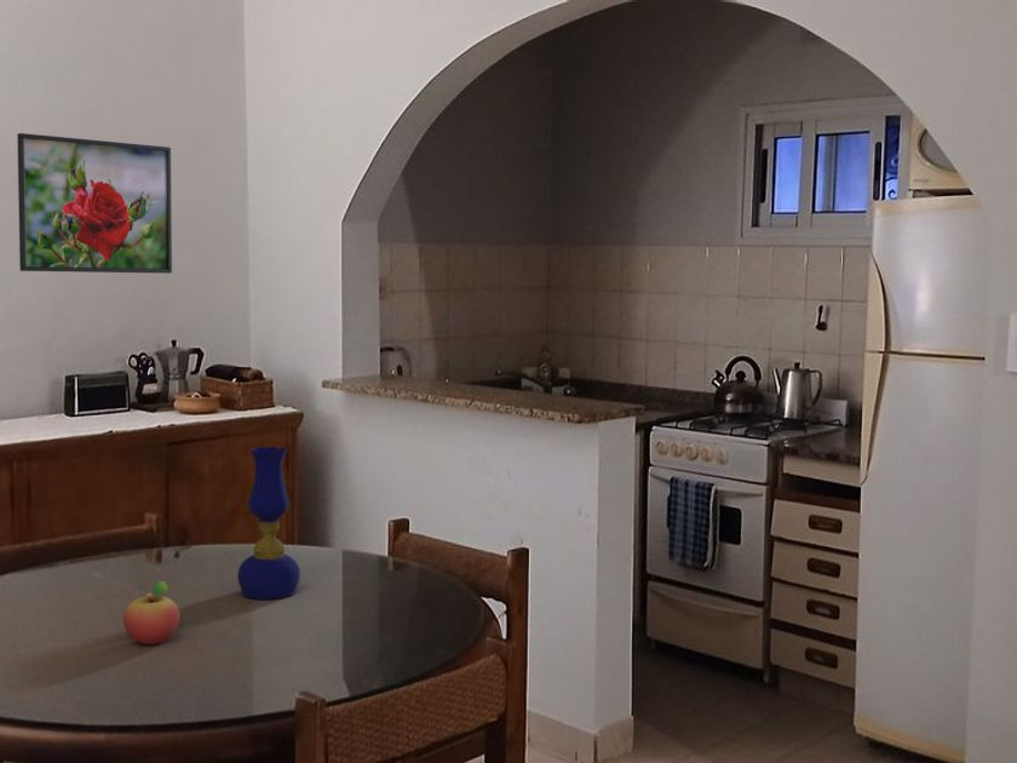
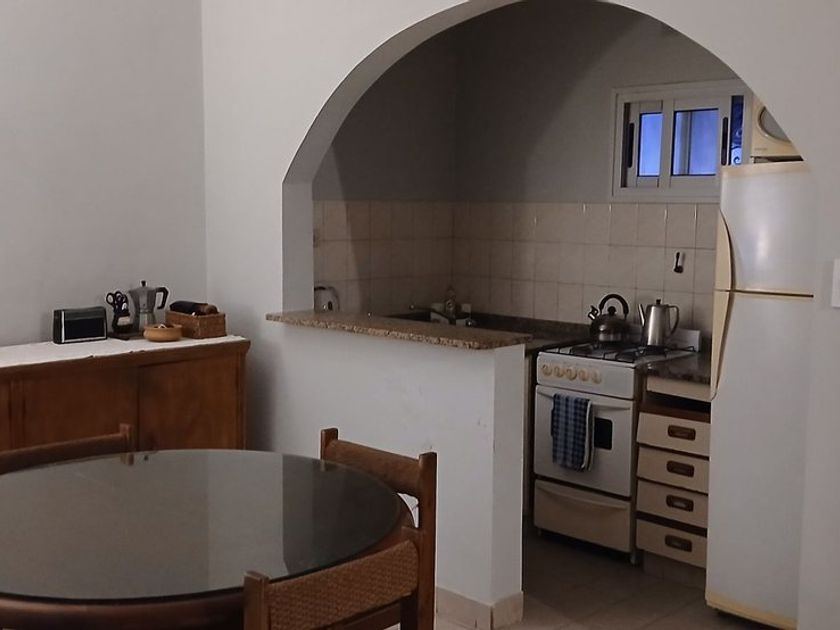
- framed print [16,132,173,275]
- oil lamp [236,446,301,601]
- fruit [122,580,180,646]
